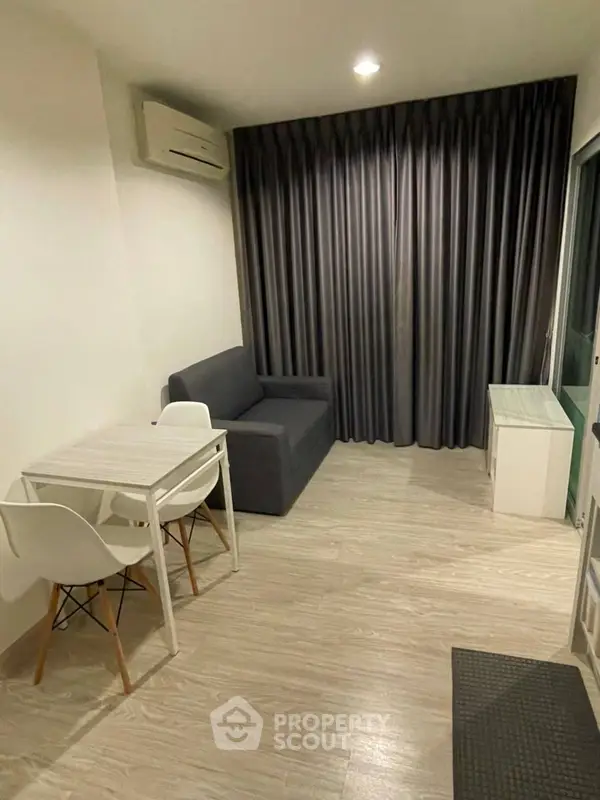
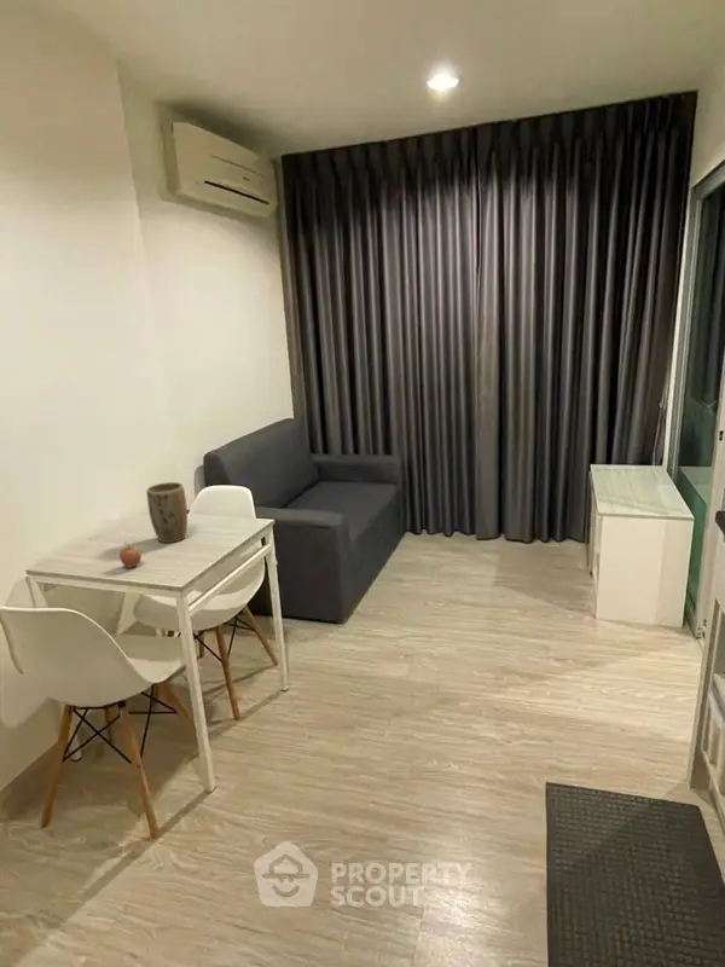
+ fruit [118,540,143,568]
+ plant pot [145,481,188,544]
